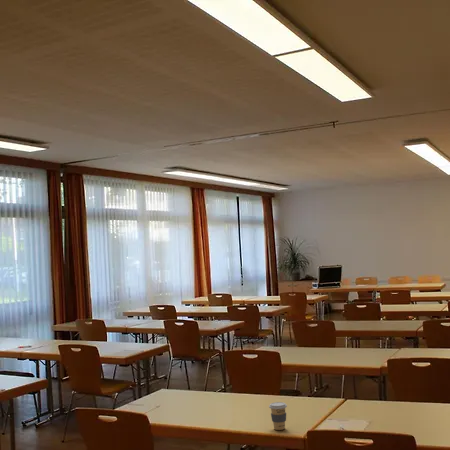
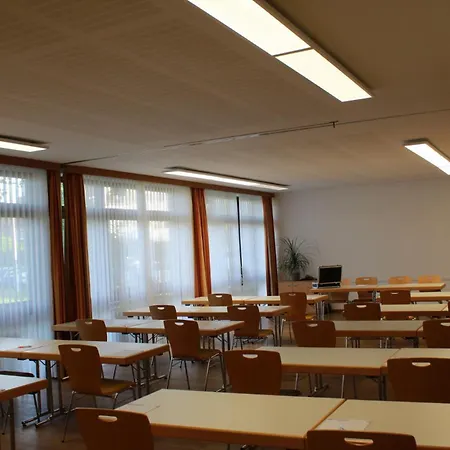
- coffee cup [268,401,288,431]
